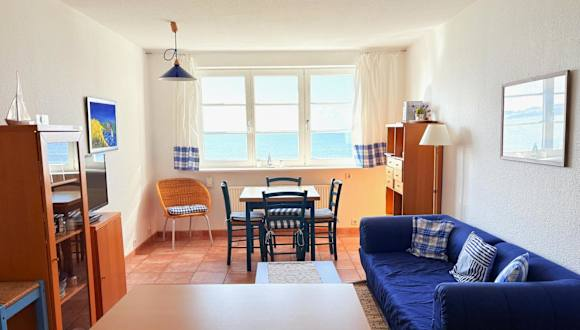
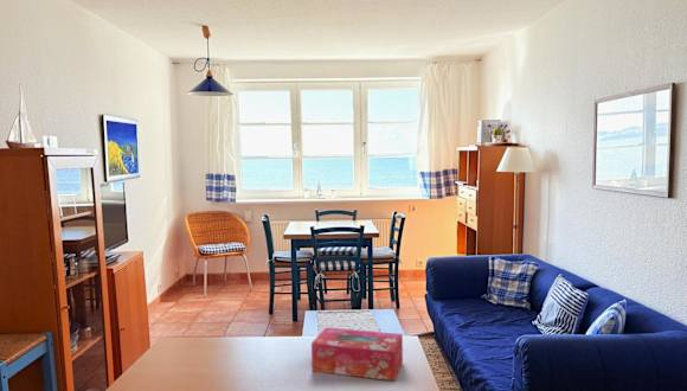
+ tissue box [310,326,404,382]
